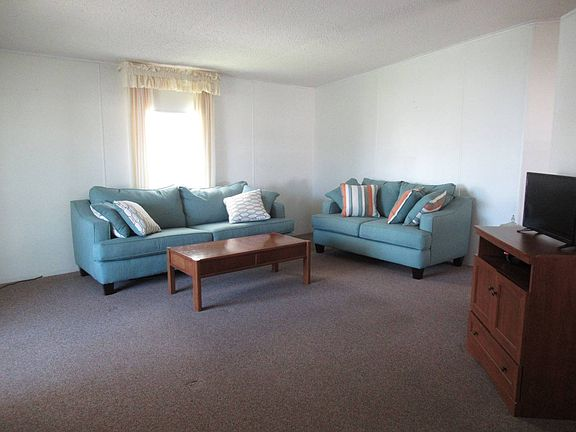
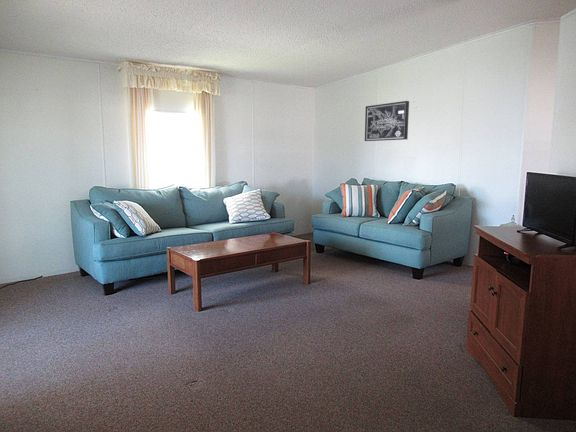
+ wall art [364,100,410,142]
